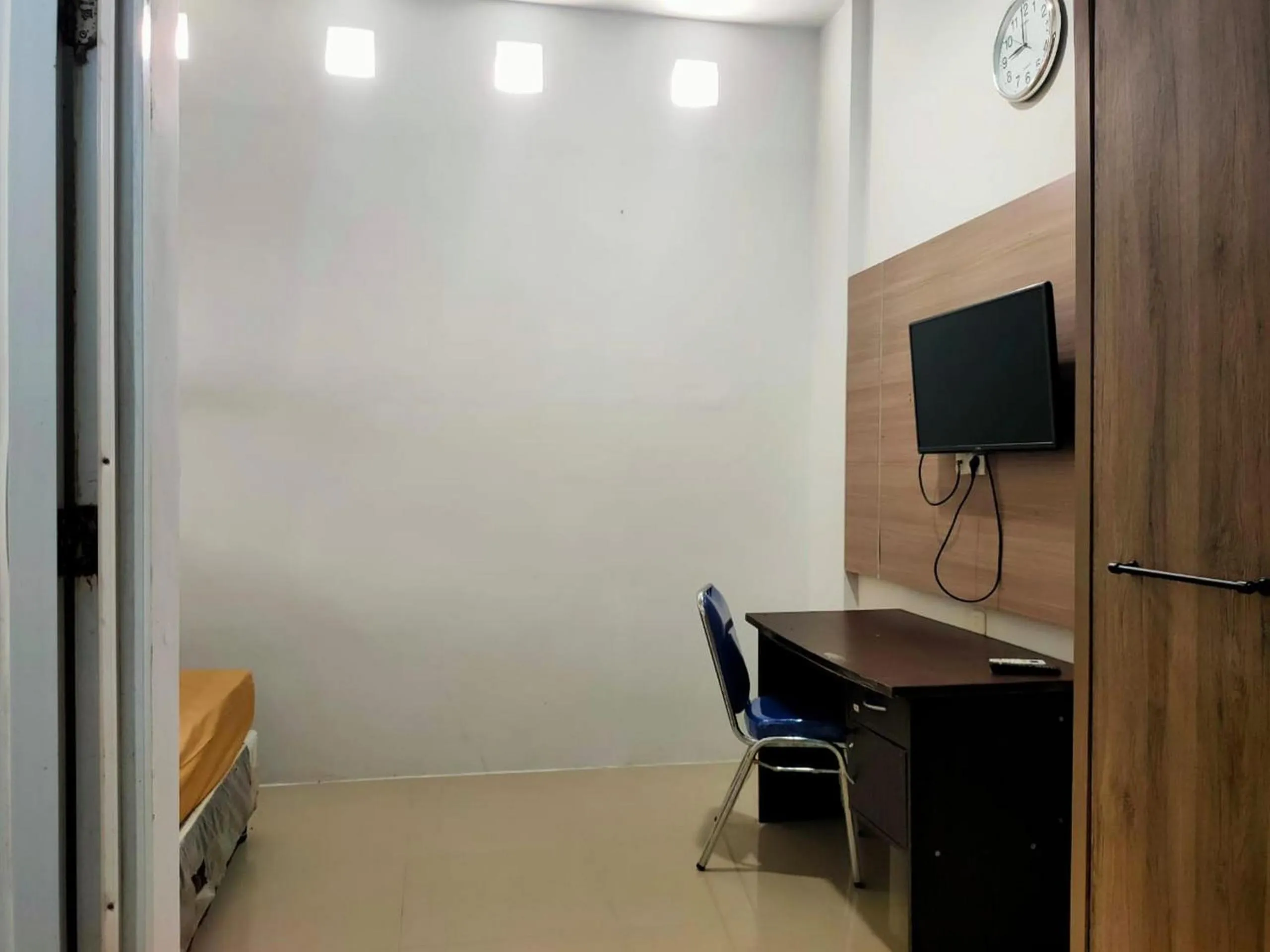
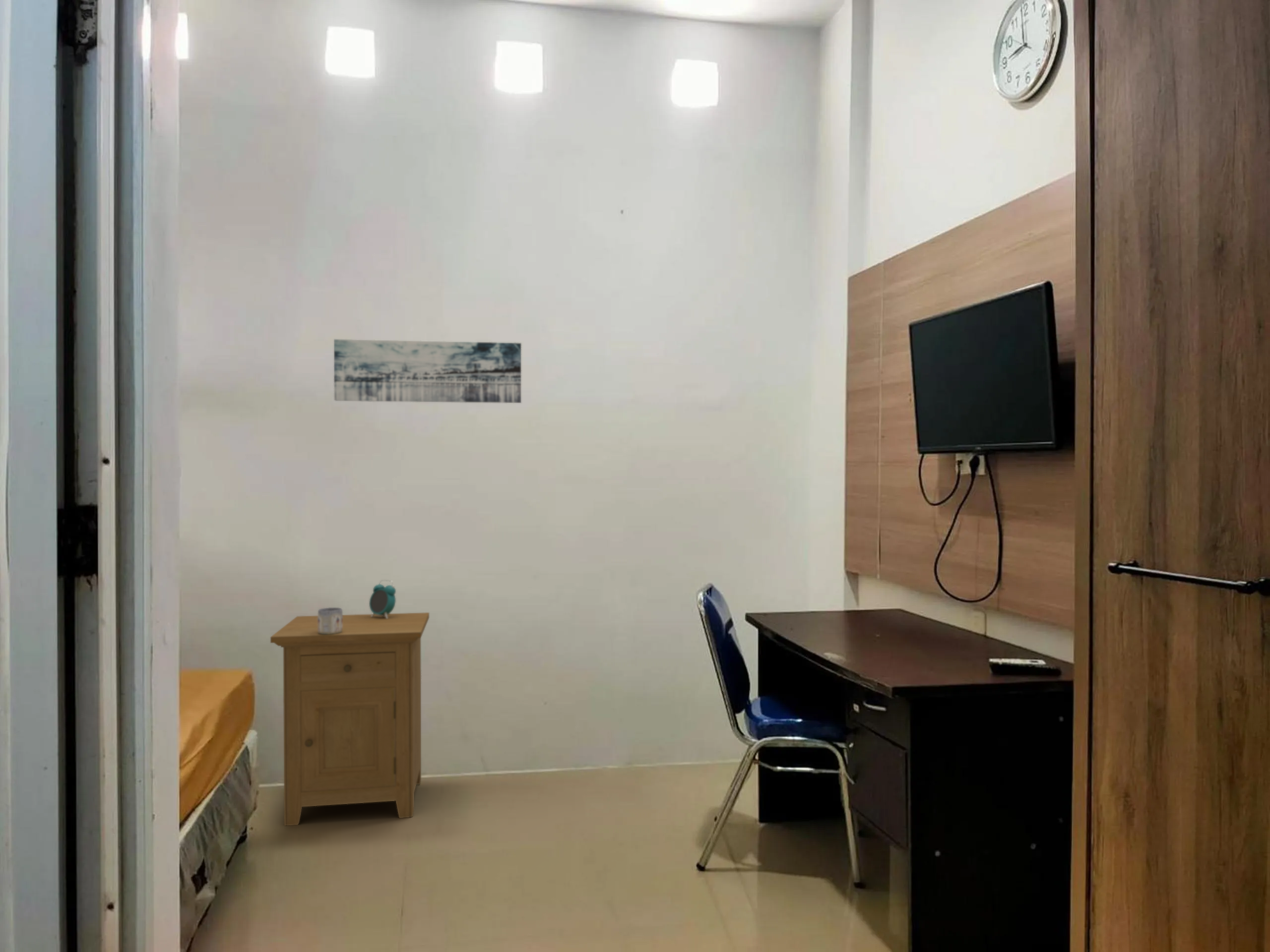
+ mug [318,607,343,634]
+ nightstand [270,612,430,827]
+ wall art [333,339,522,404]
+ alarm clock [369,579,396,619]
